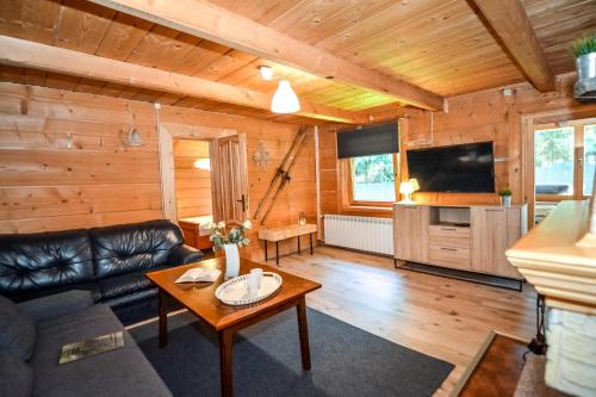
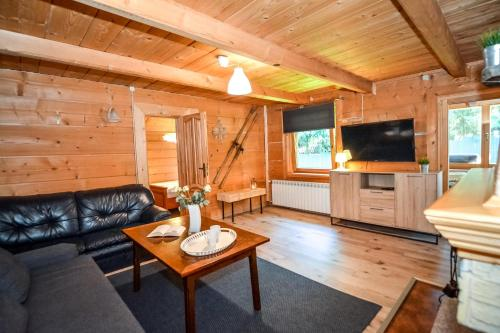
- magazine [58,330,125,366]
